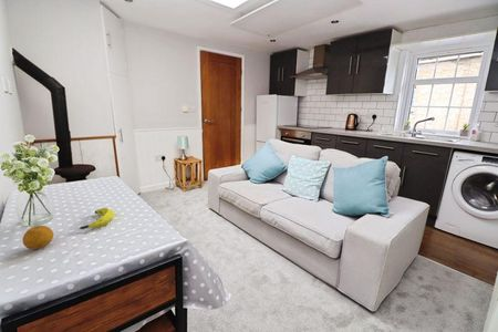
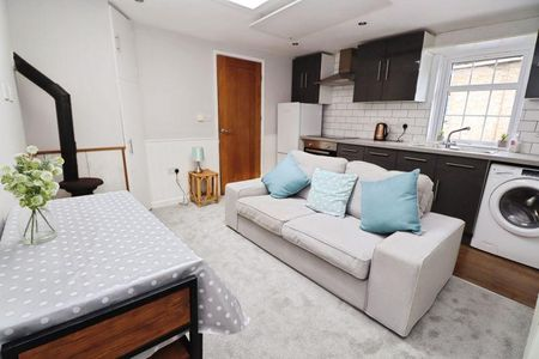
- banana [79,207,115,230]
- fruit [21,225,54,250]
